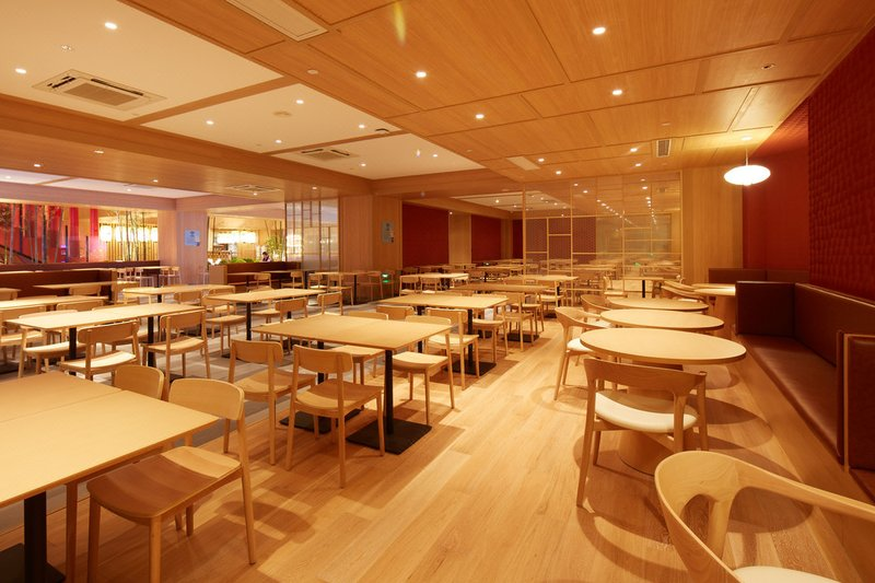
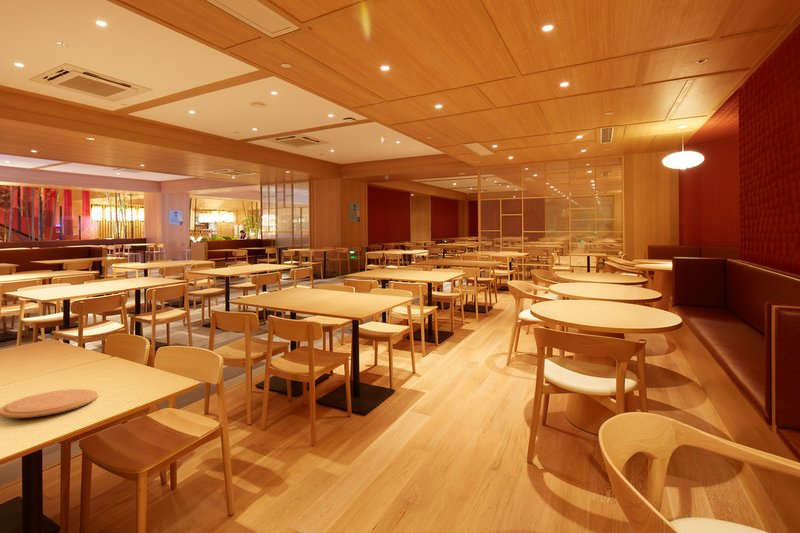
+ plate [0,388,99,419]
